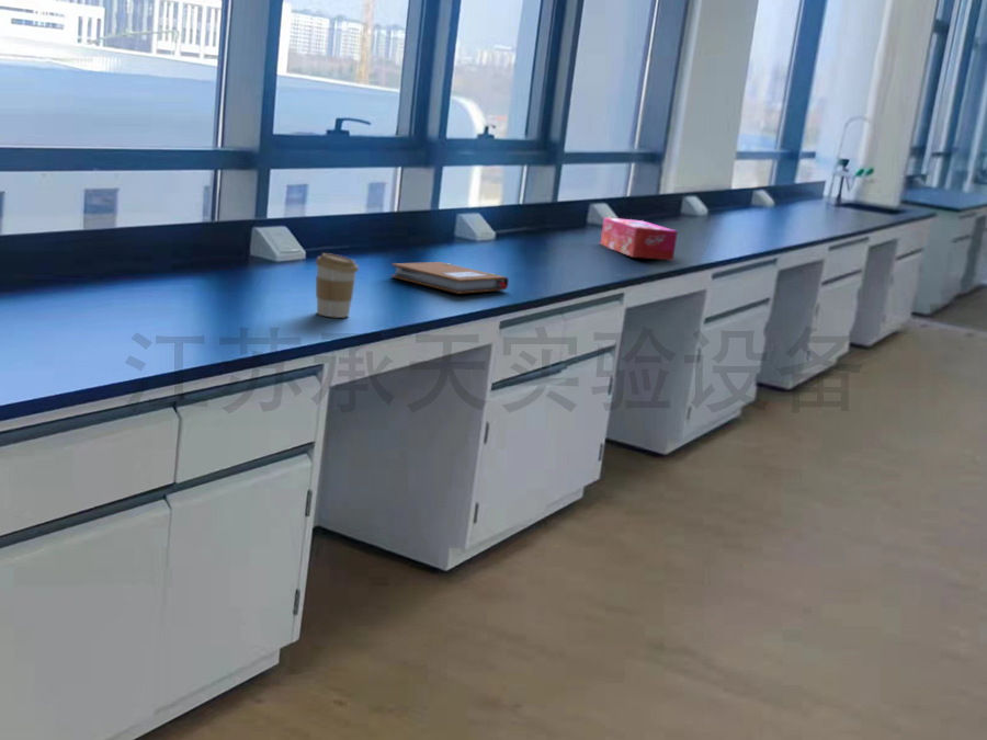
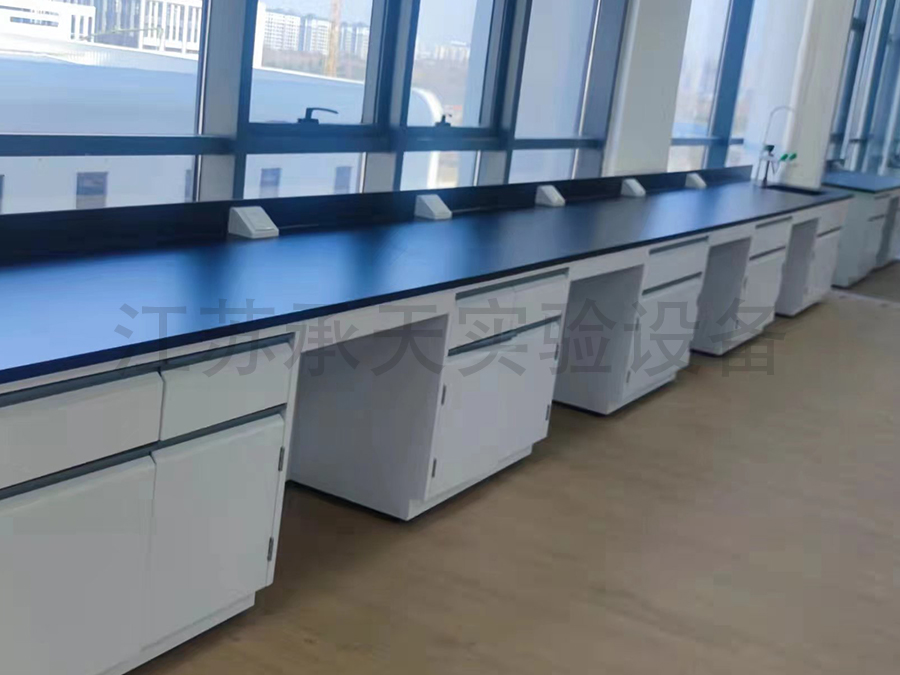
- tissue box [600,216,679,261]
- notebook [389,261,510,295]
- coffee cup [315,252,360,319]
